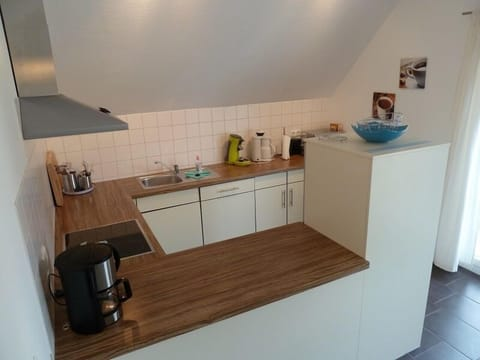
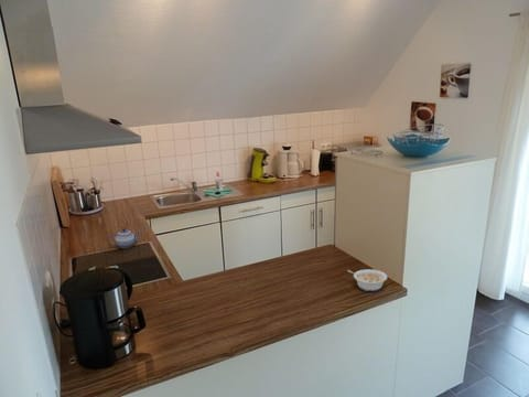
+ legume [346,268,388,292]
+ teapot [107,227,141,249]
